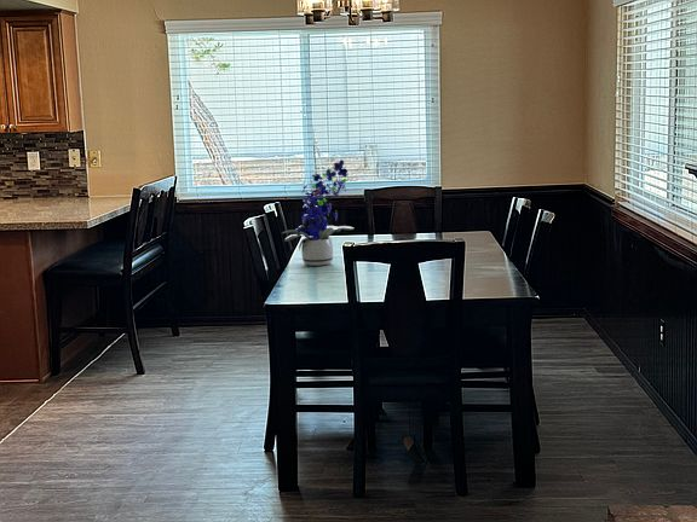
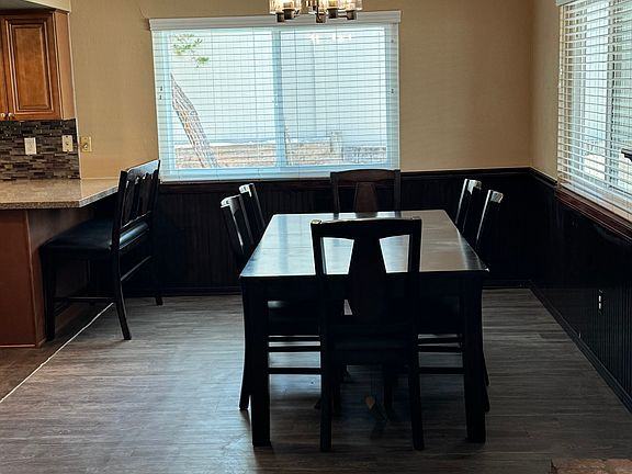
- flower arrangement [281,158,356,267]
